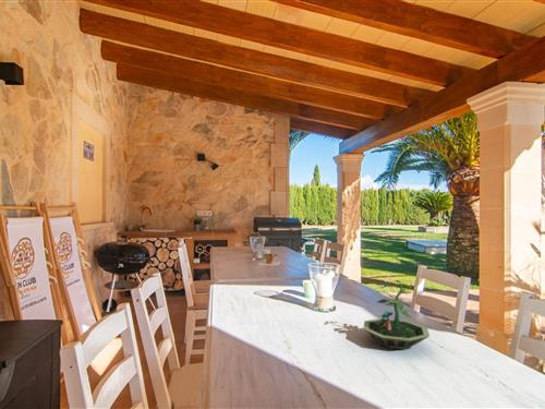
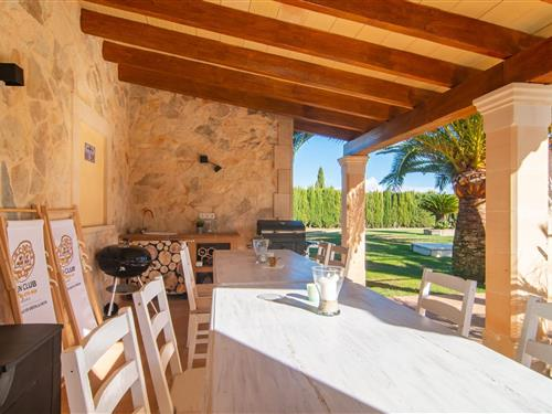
- terrarium [362,279,431,351]
